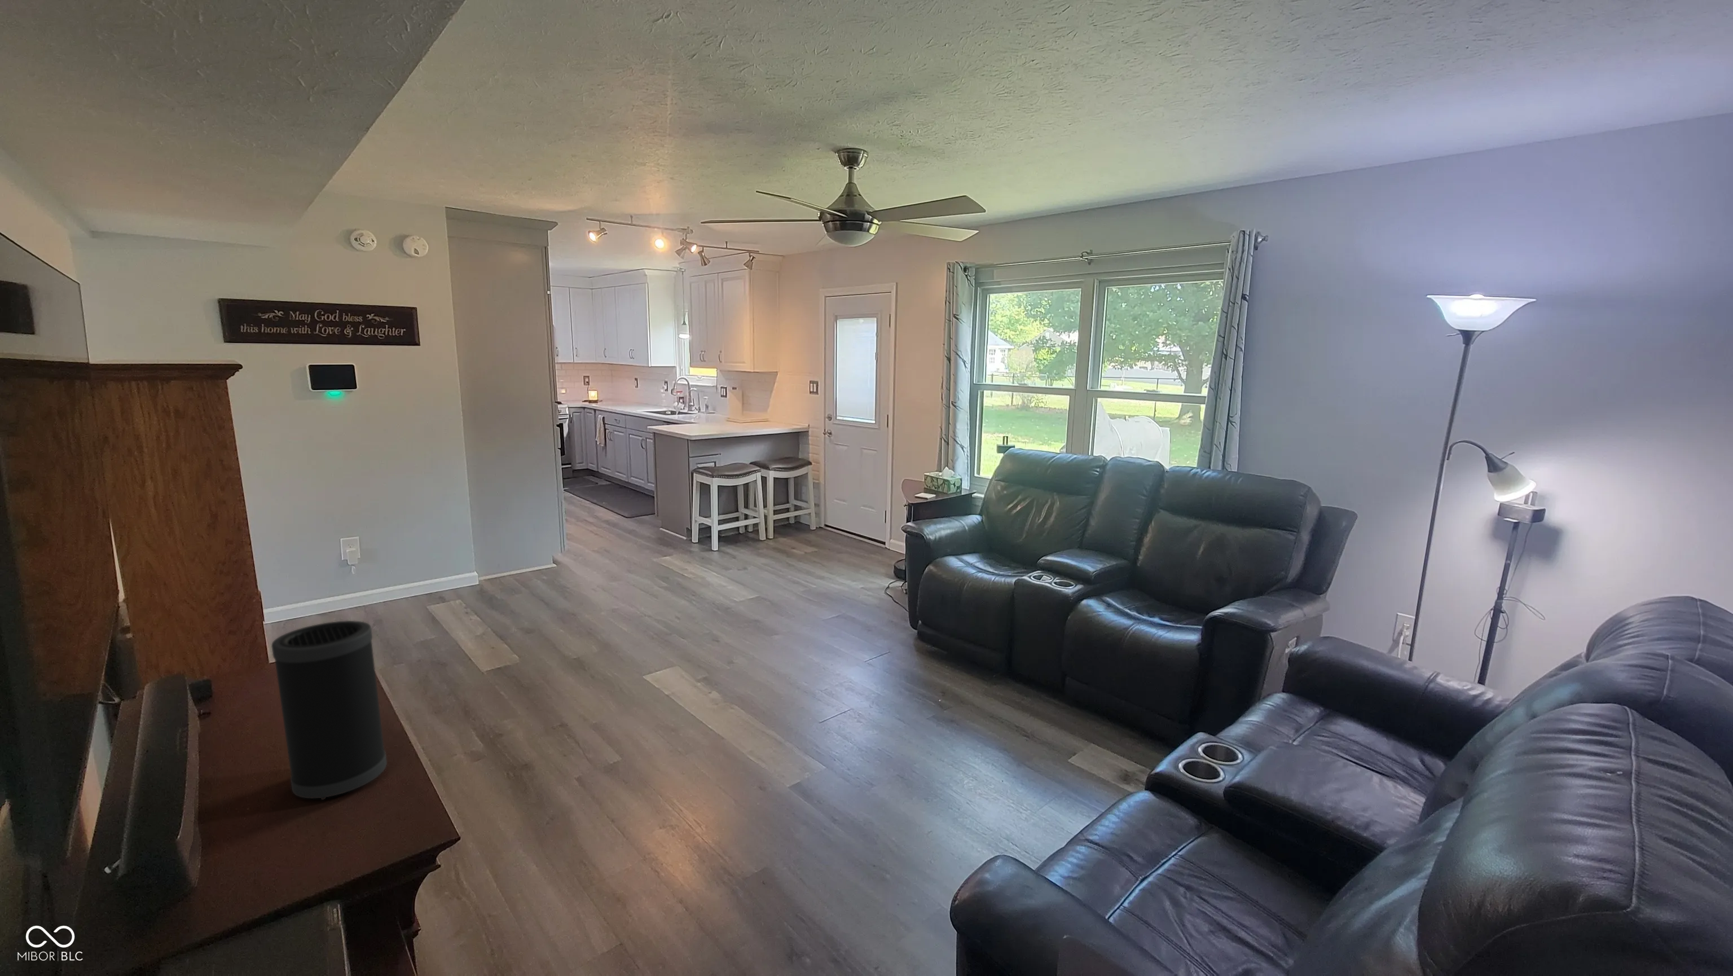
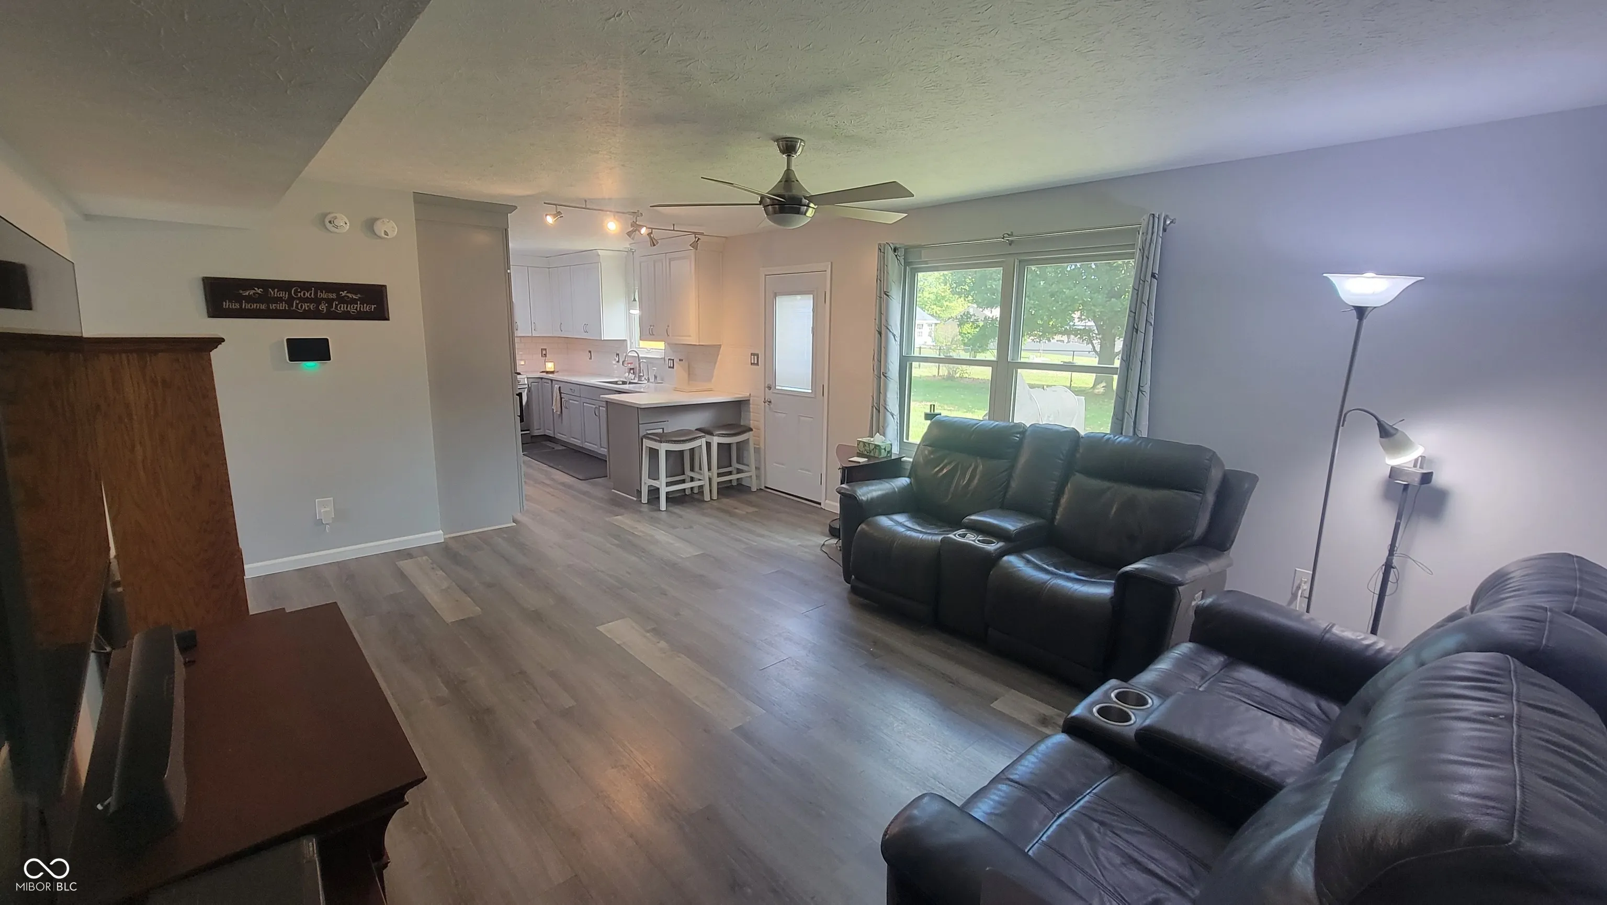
- speaker [271,620,388,801]
